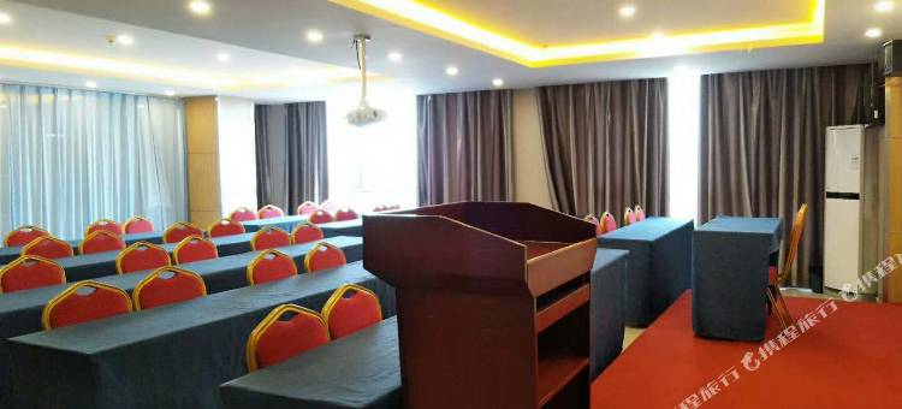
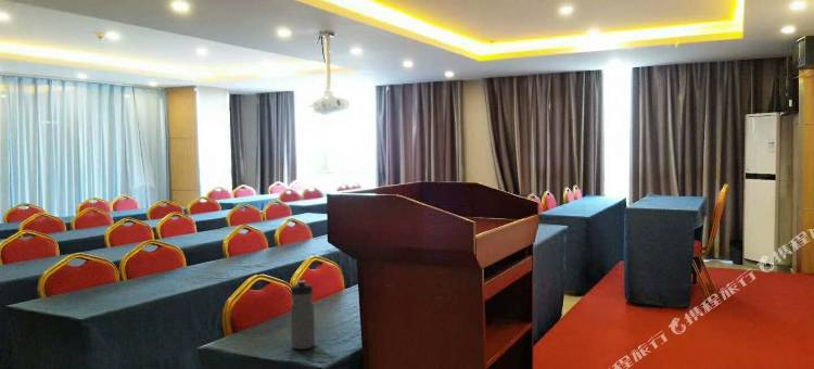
+ water bottle [290,279,316,351]
